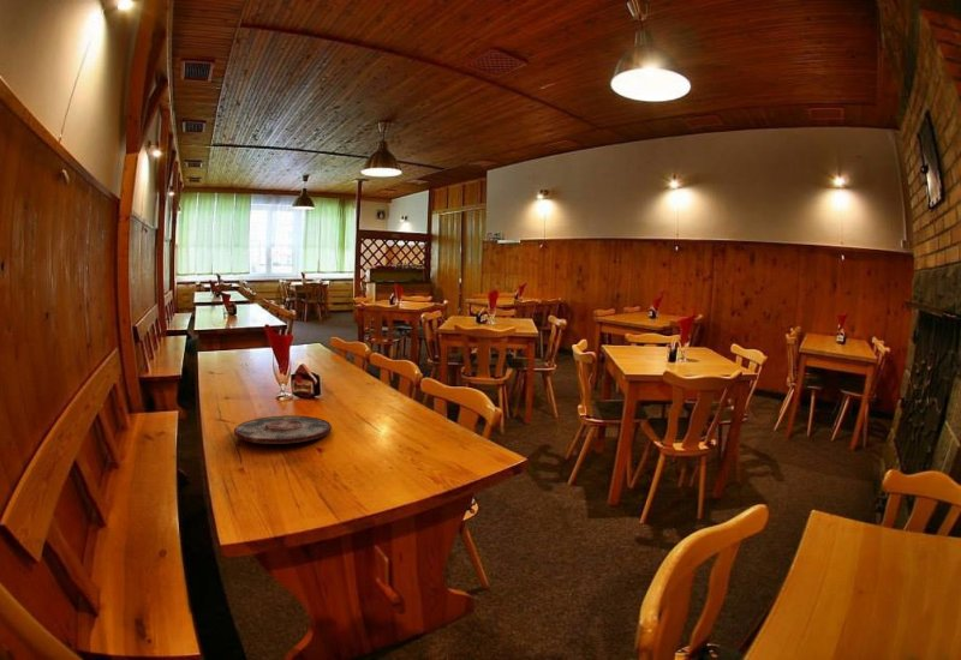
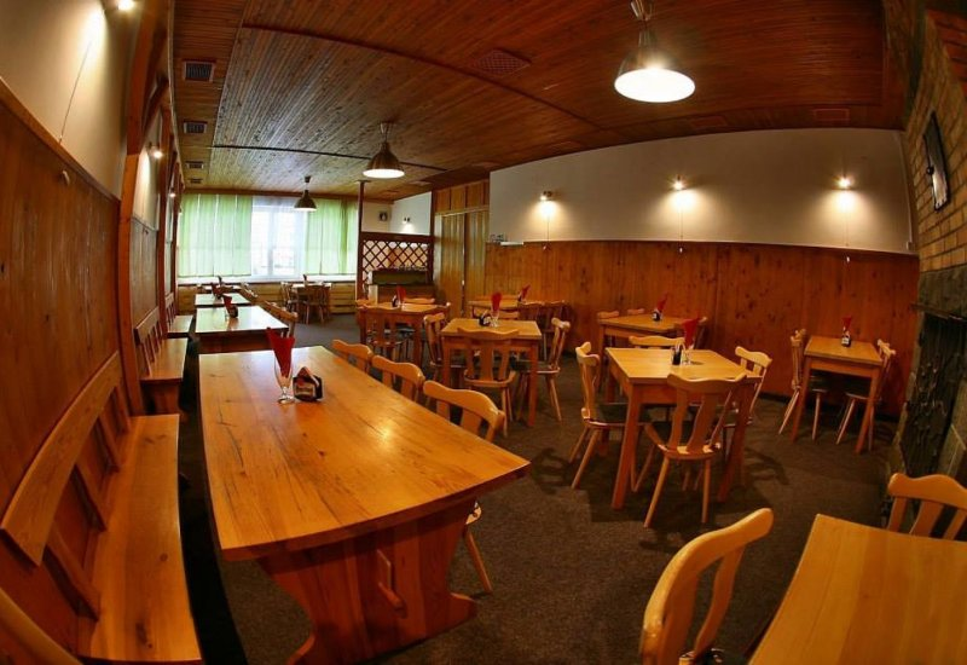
- plate [233,414,333,445]
